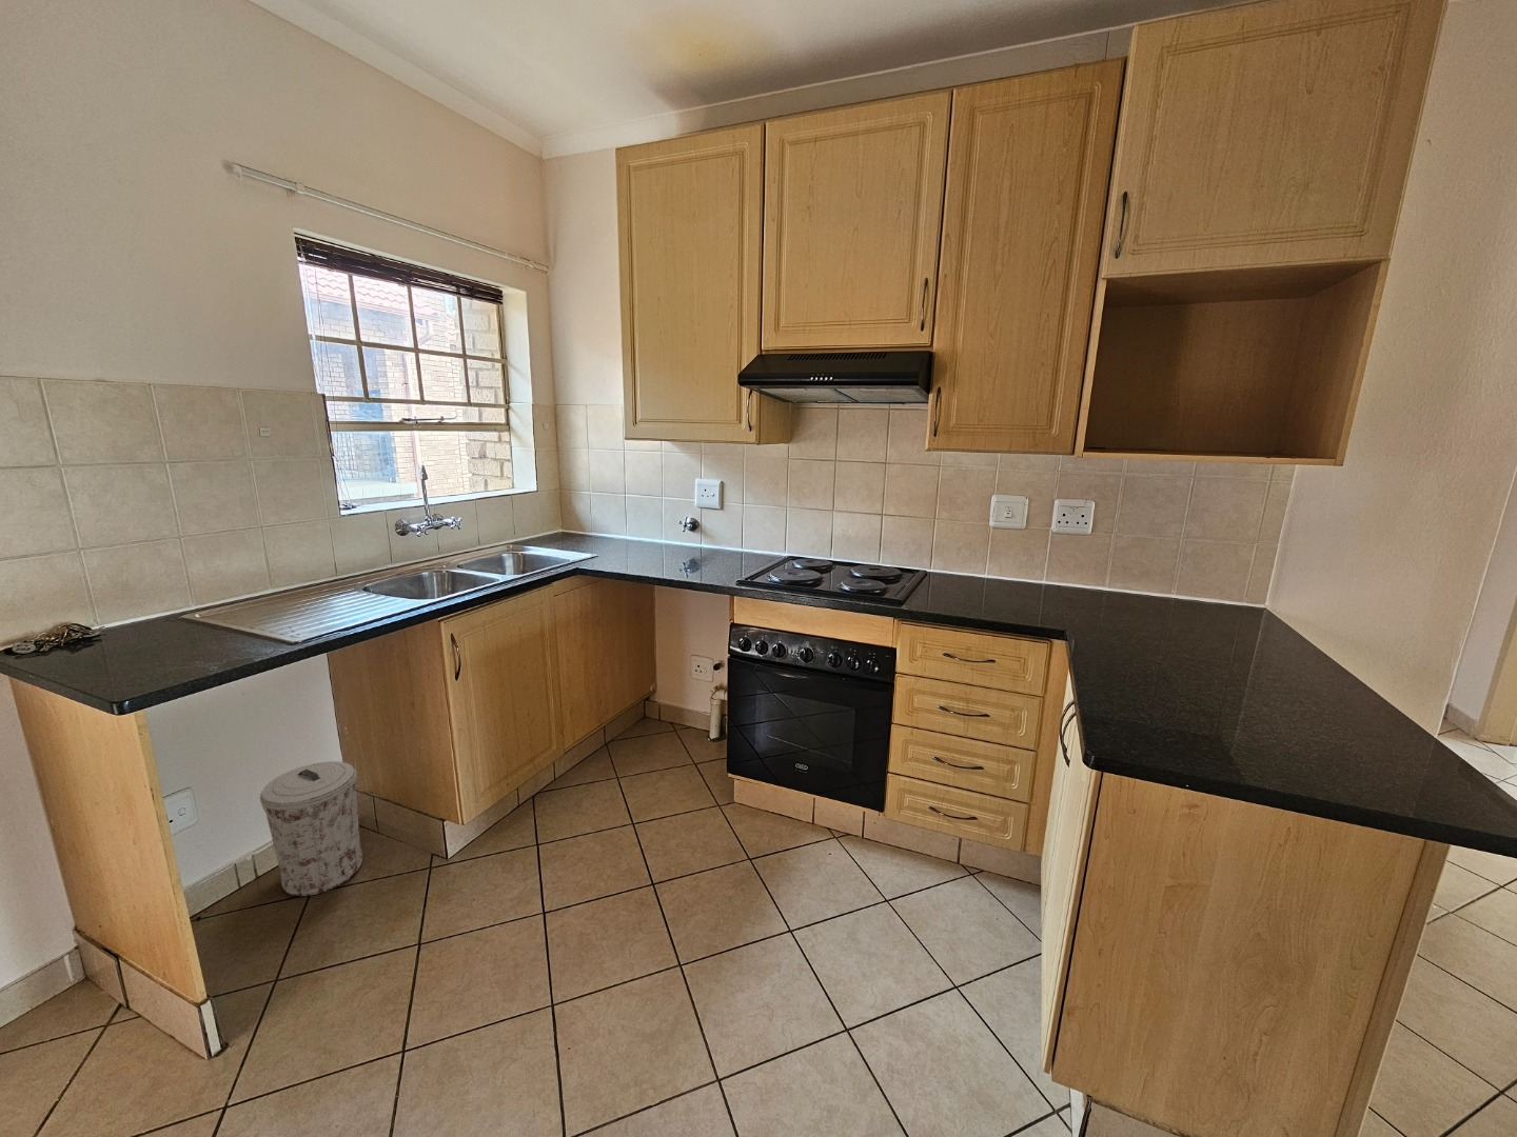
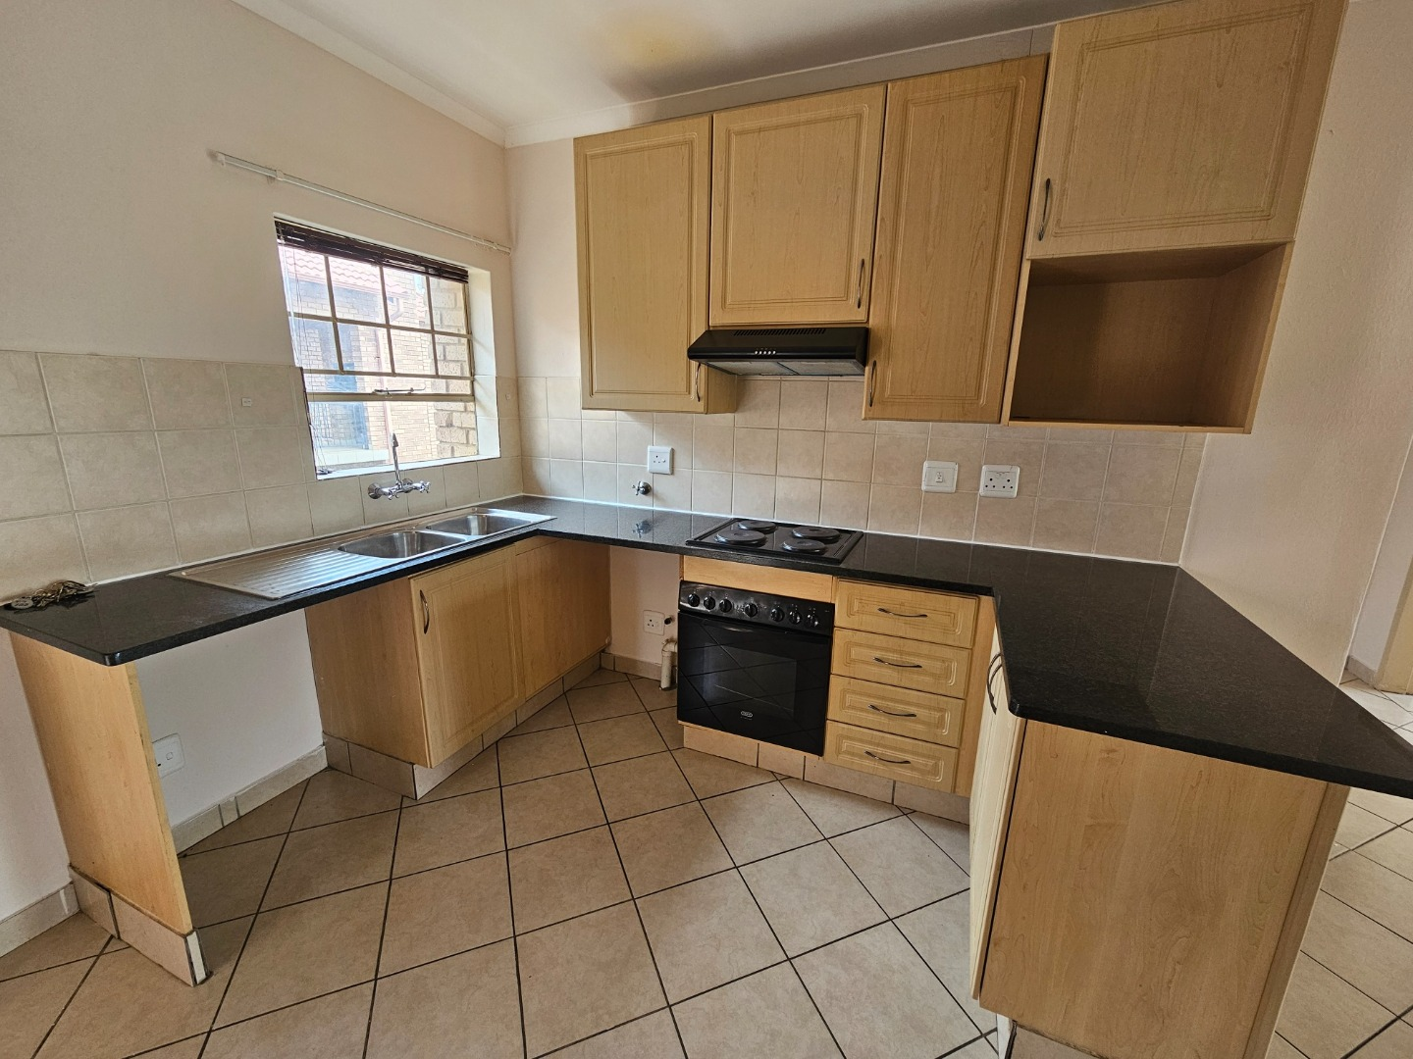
- trash can [259,760,363,897]
